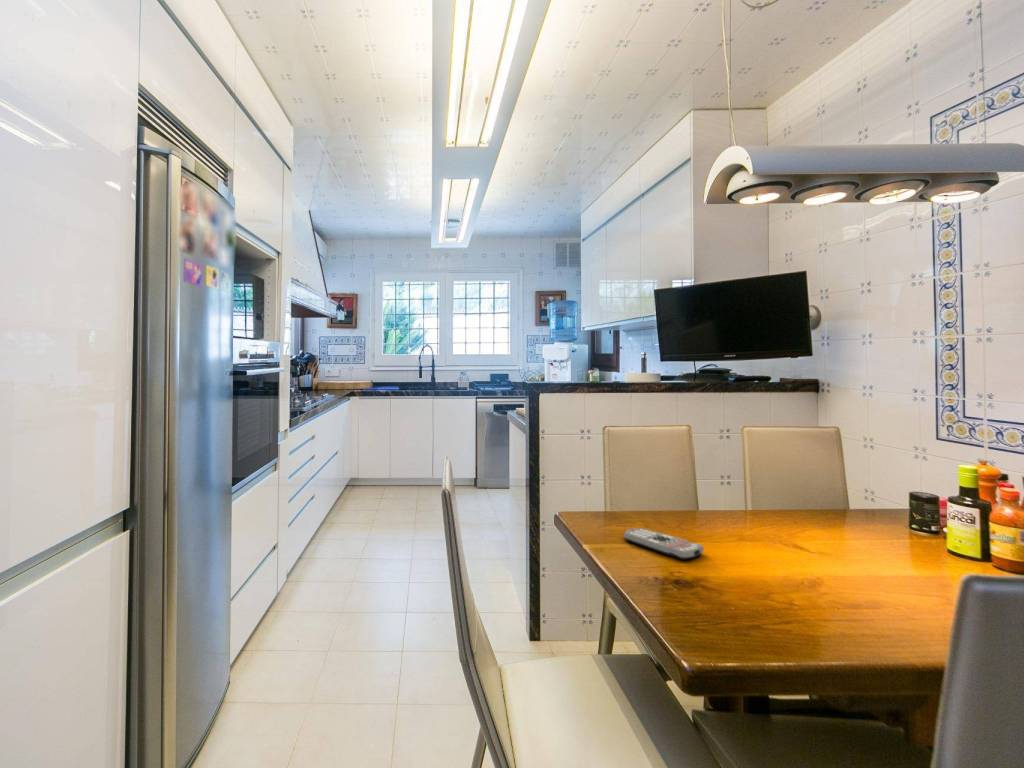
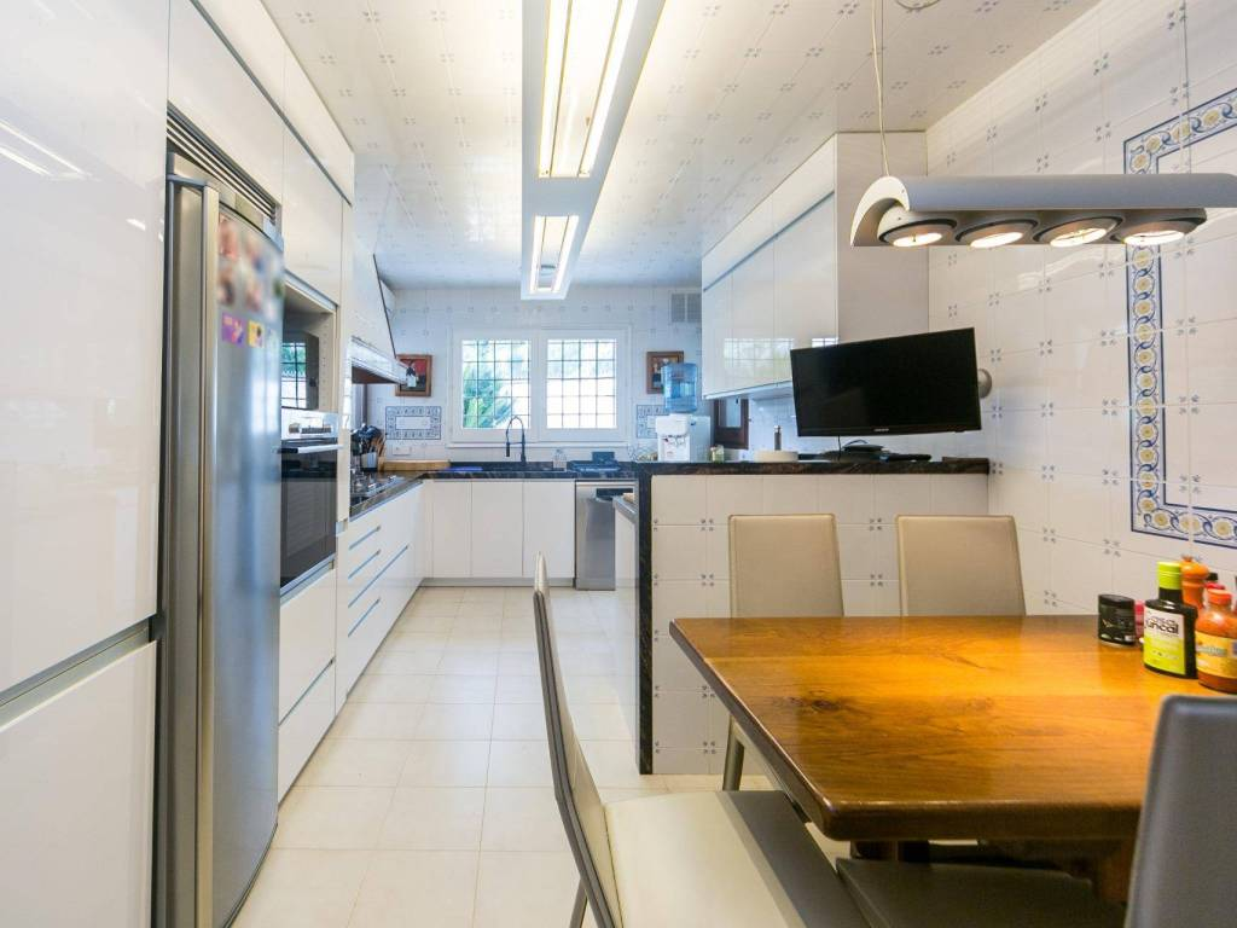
- remote control [623,527,705,560]
